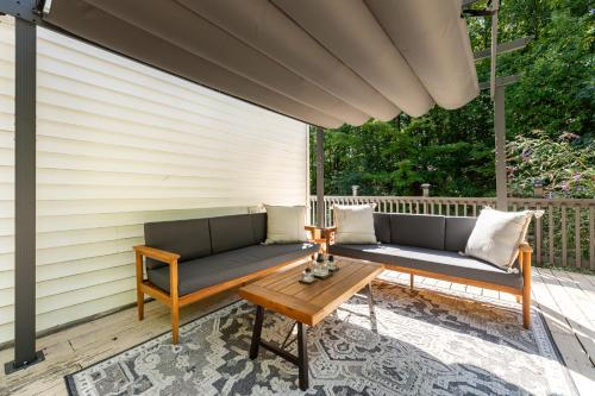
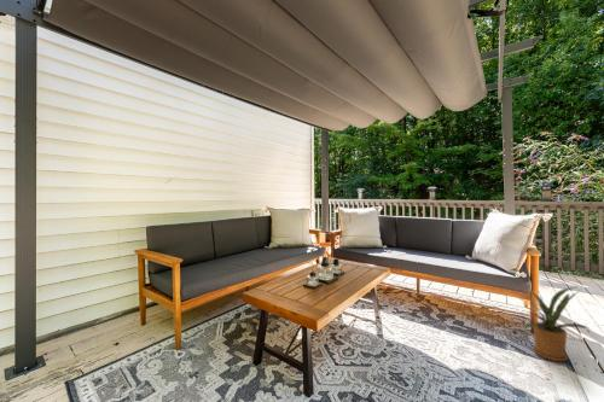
+ house plant [511,286,592,362]
